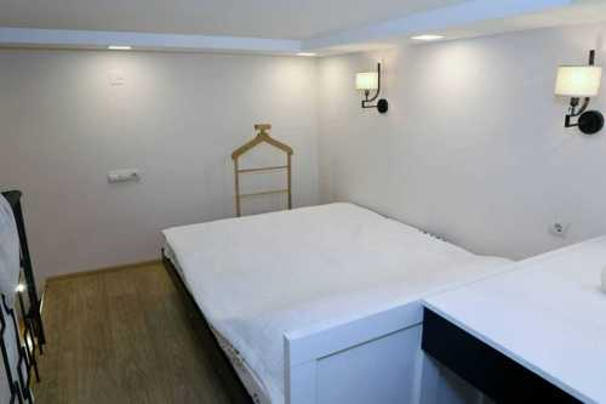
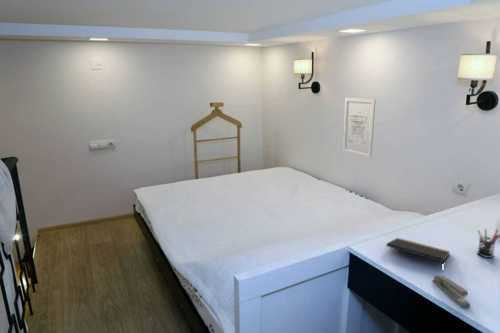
+ stapler [432,274,471,308]
+ notepad [385,237,451,263]
+ pen holder [476,228,500,259]
+ wall art [342,97,376,160]
